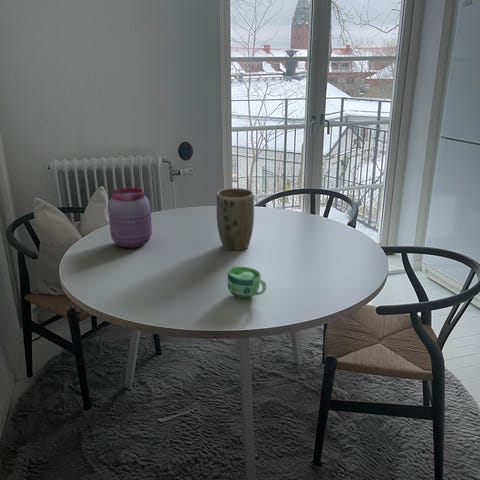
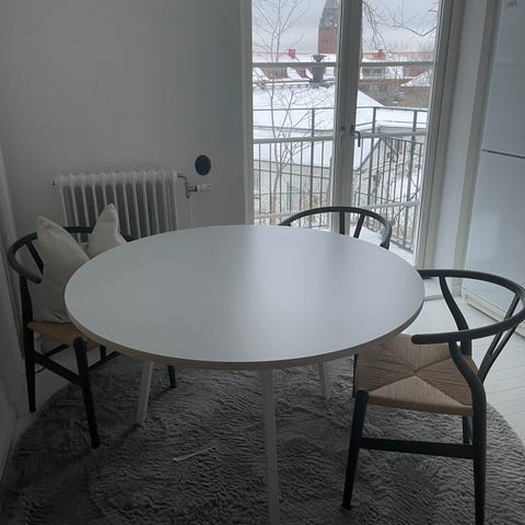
- jar [107,186,153,249]
- plant pot [216,187,255,252]
- cup [227,266,267,299]
